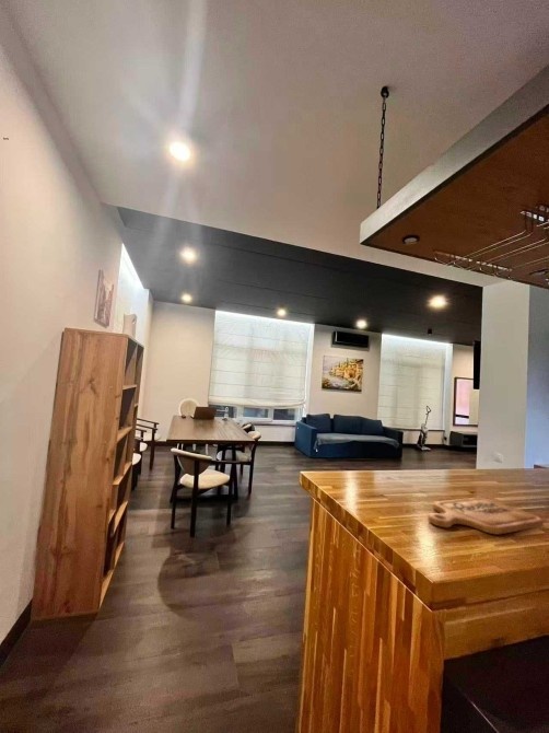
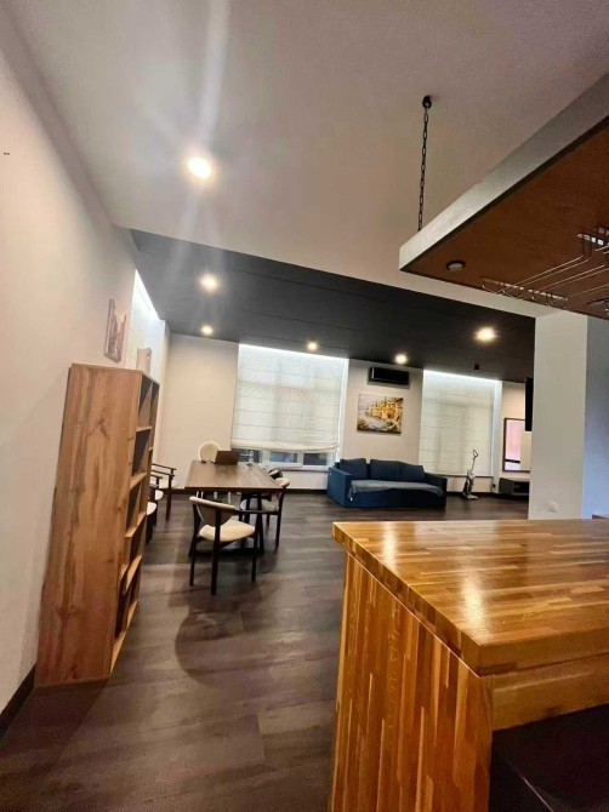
- cutting board [427,497,545,535]
